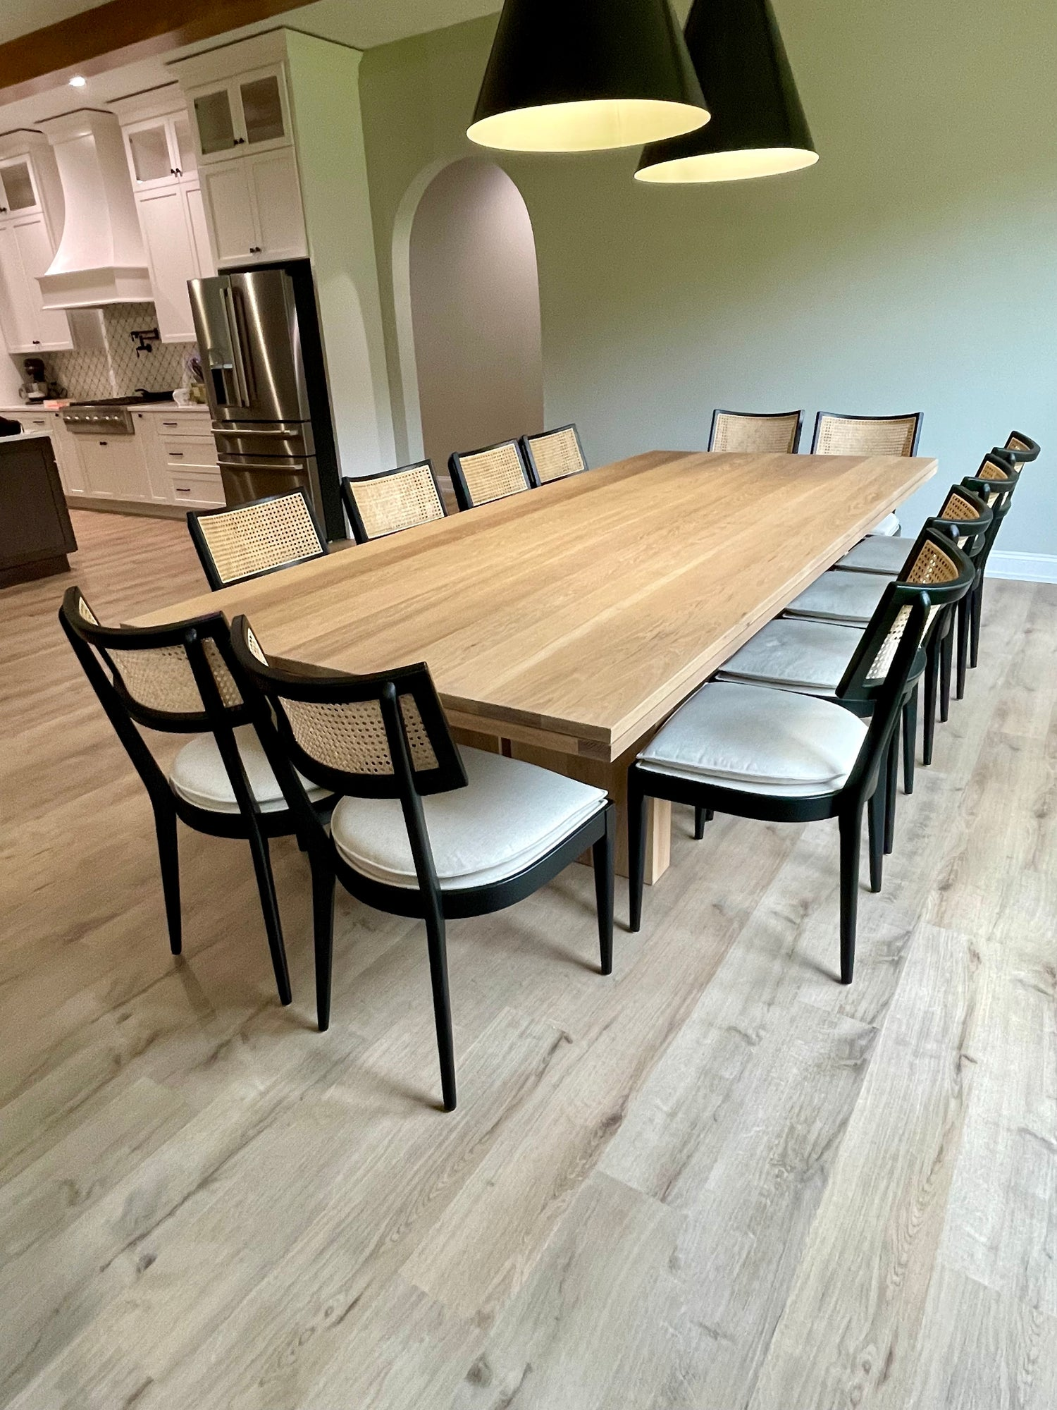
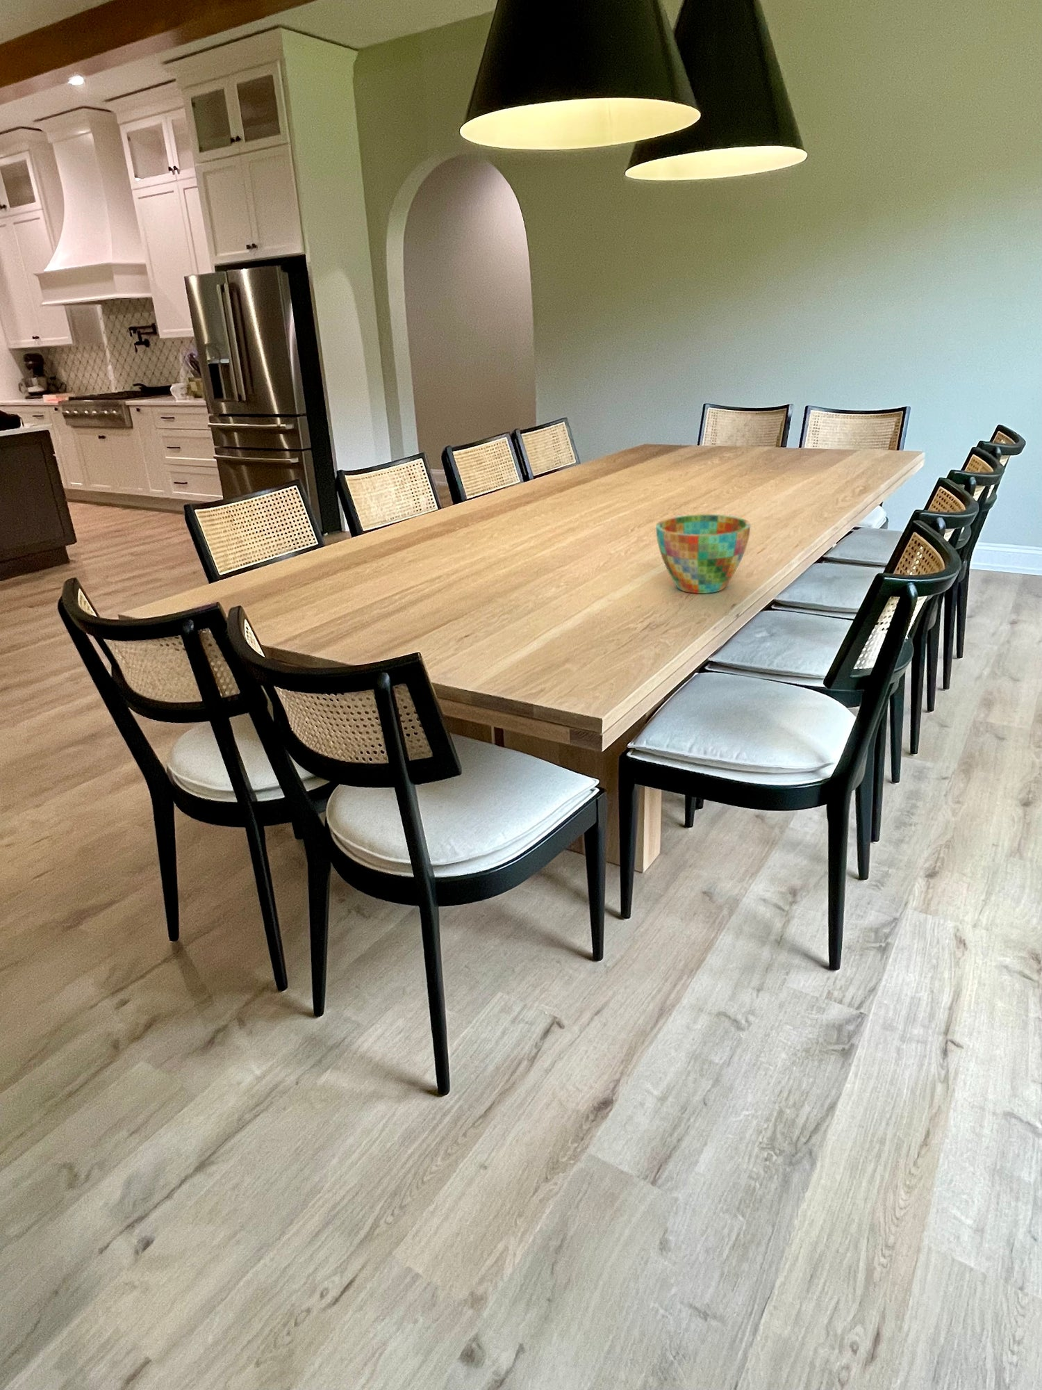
+ cup [655,513,752,594]
